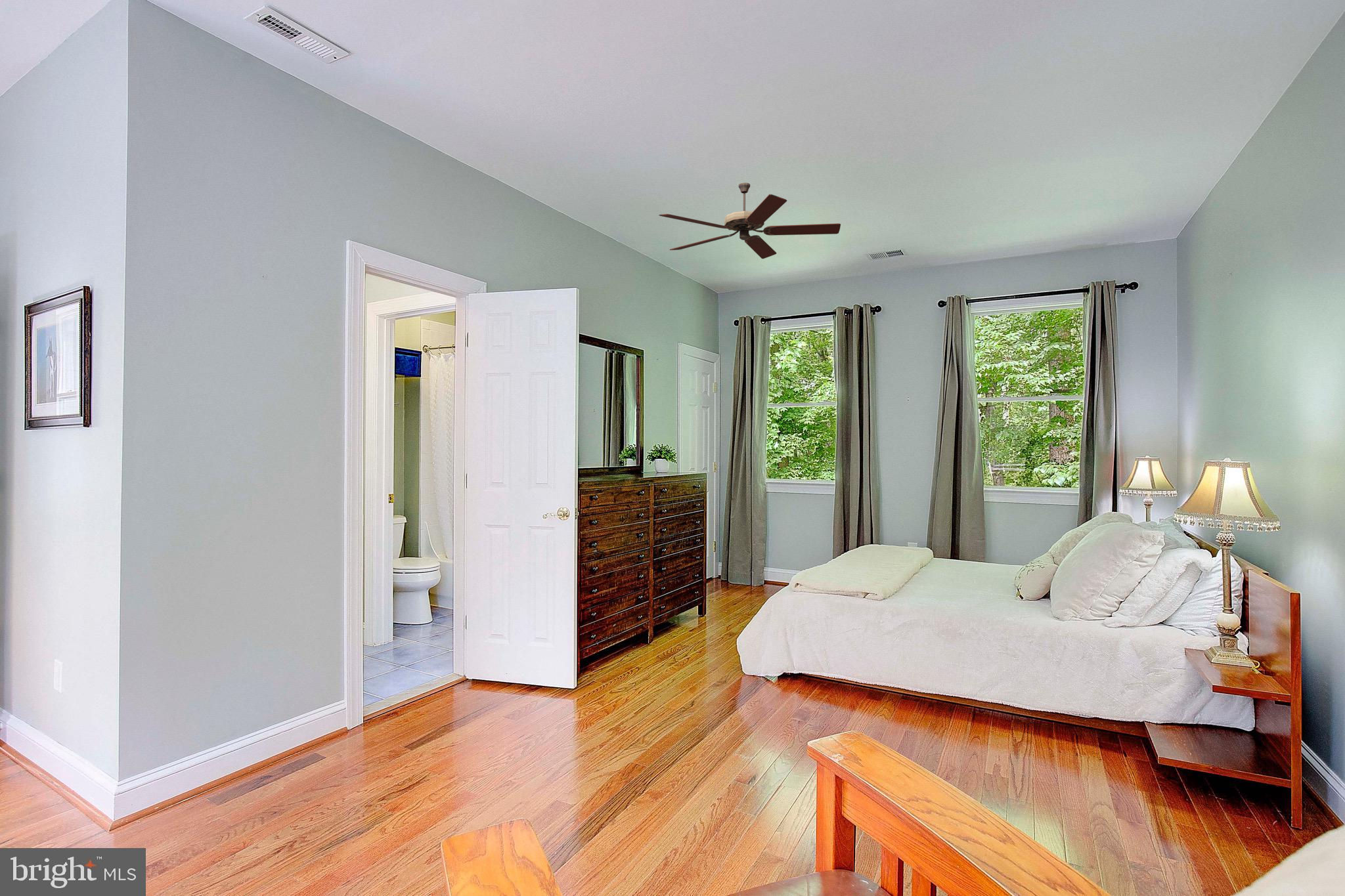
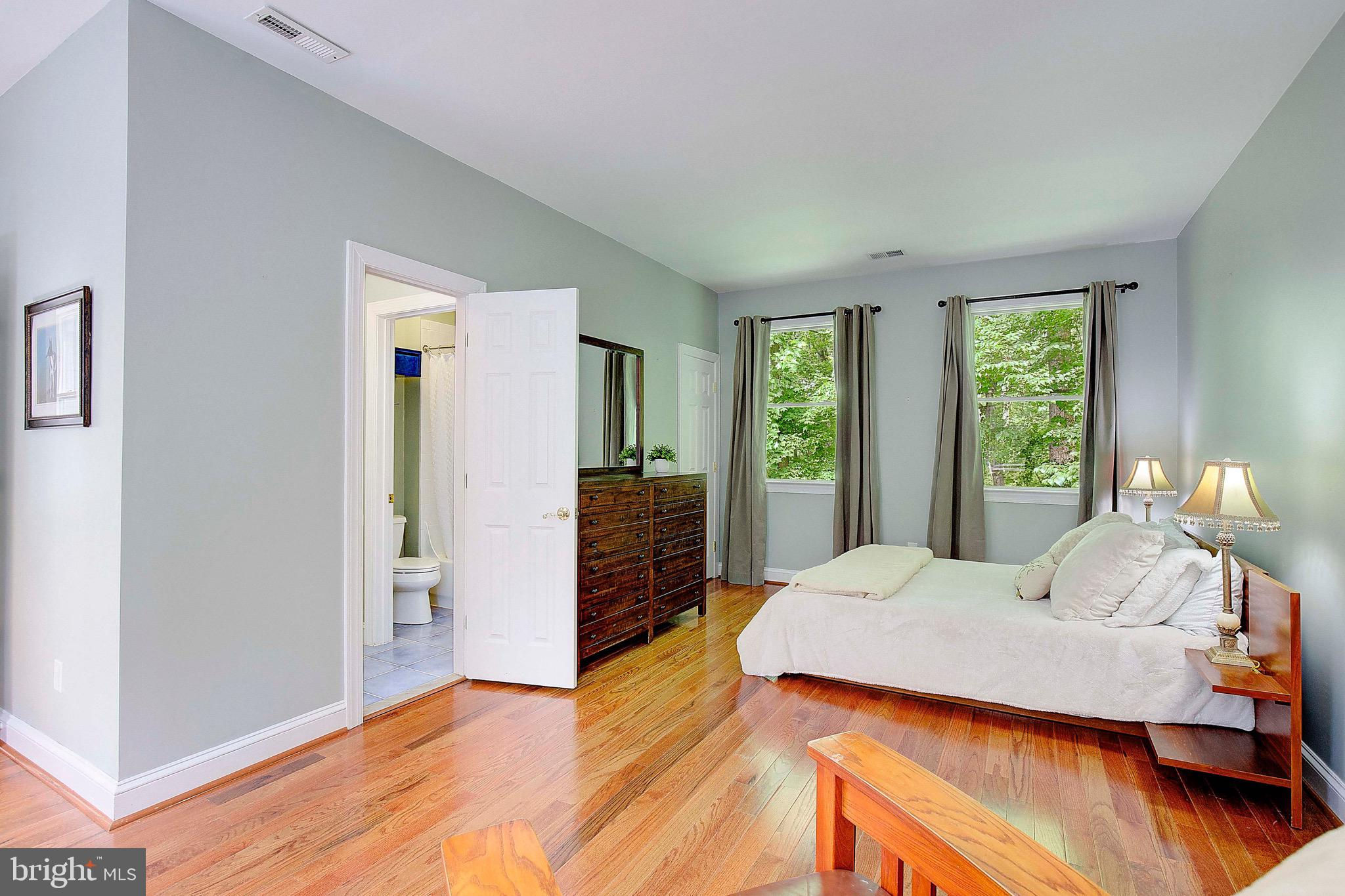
- ceiling fan [658,182,841,259]
